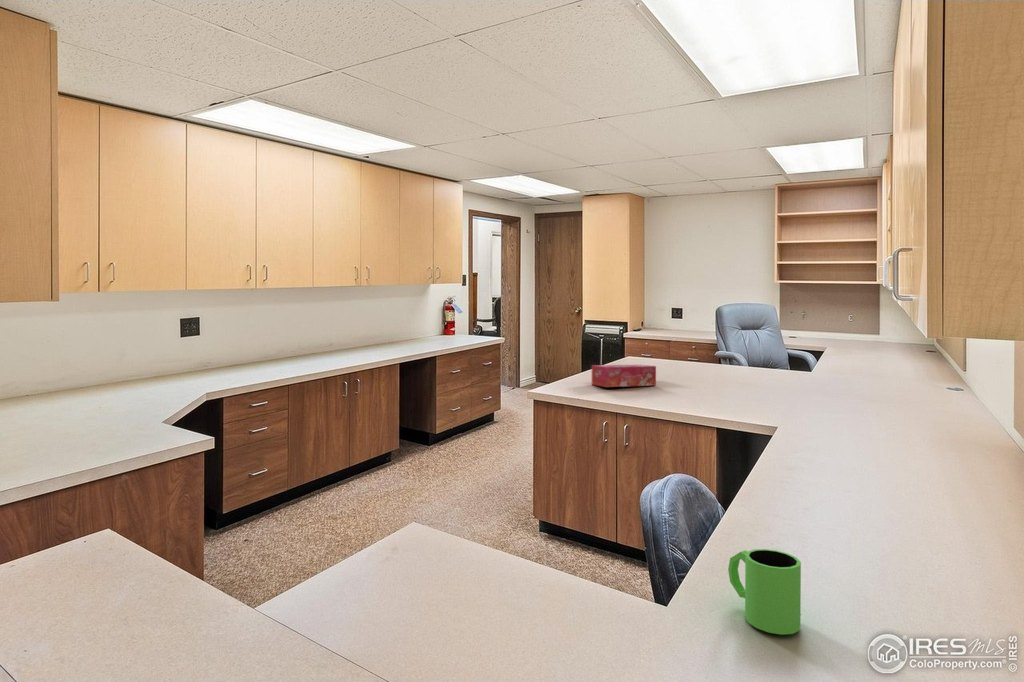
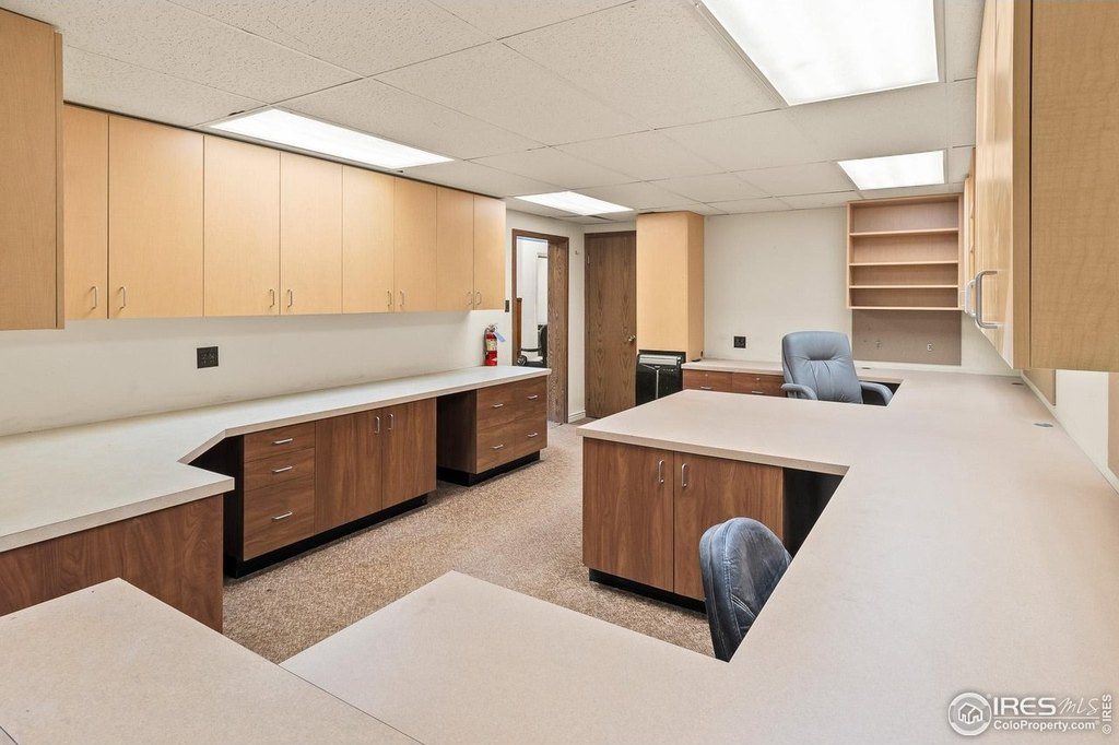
- tissue box [591,364,657,388]
- mug [727,548,802,636]
